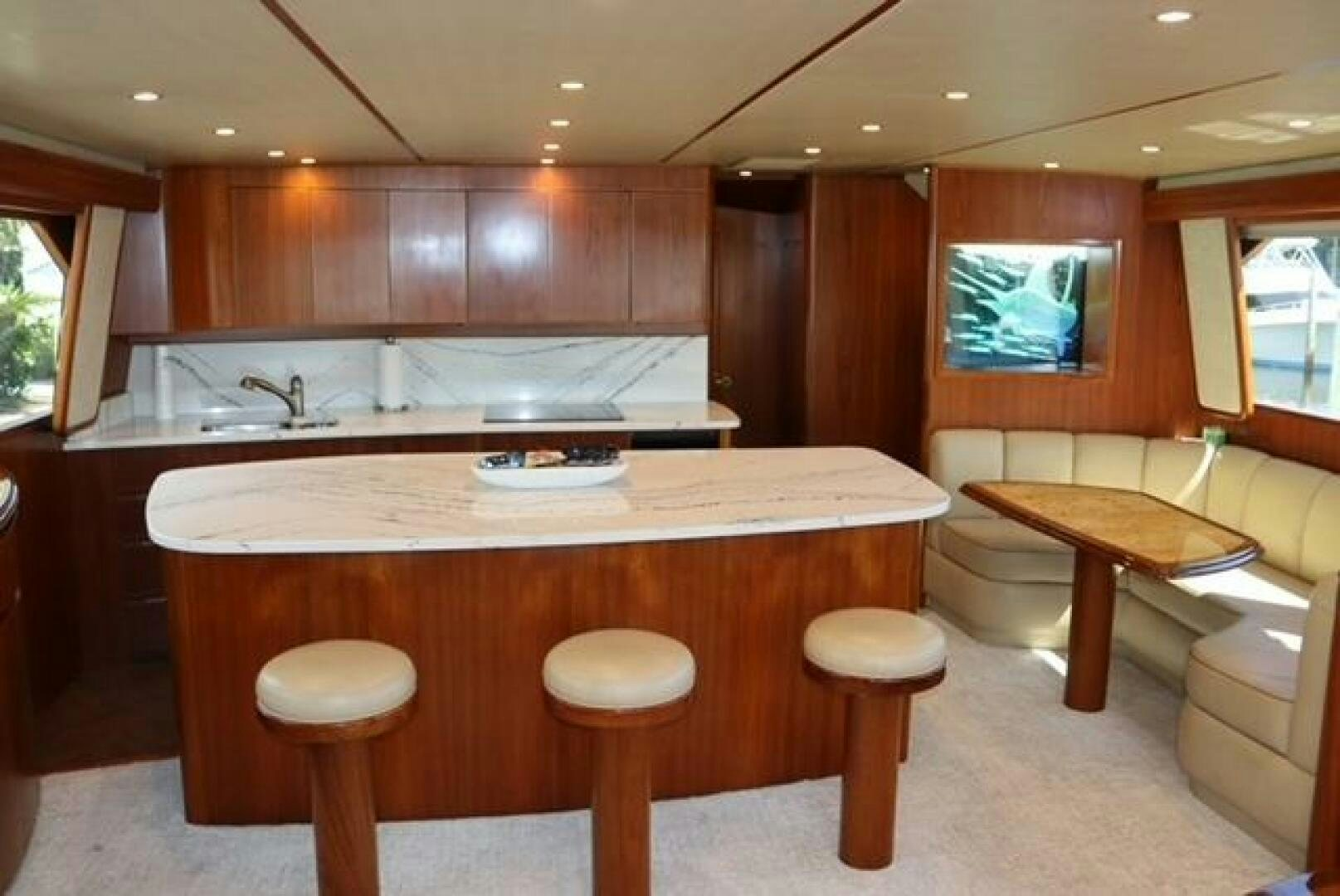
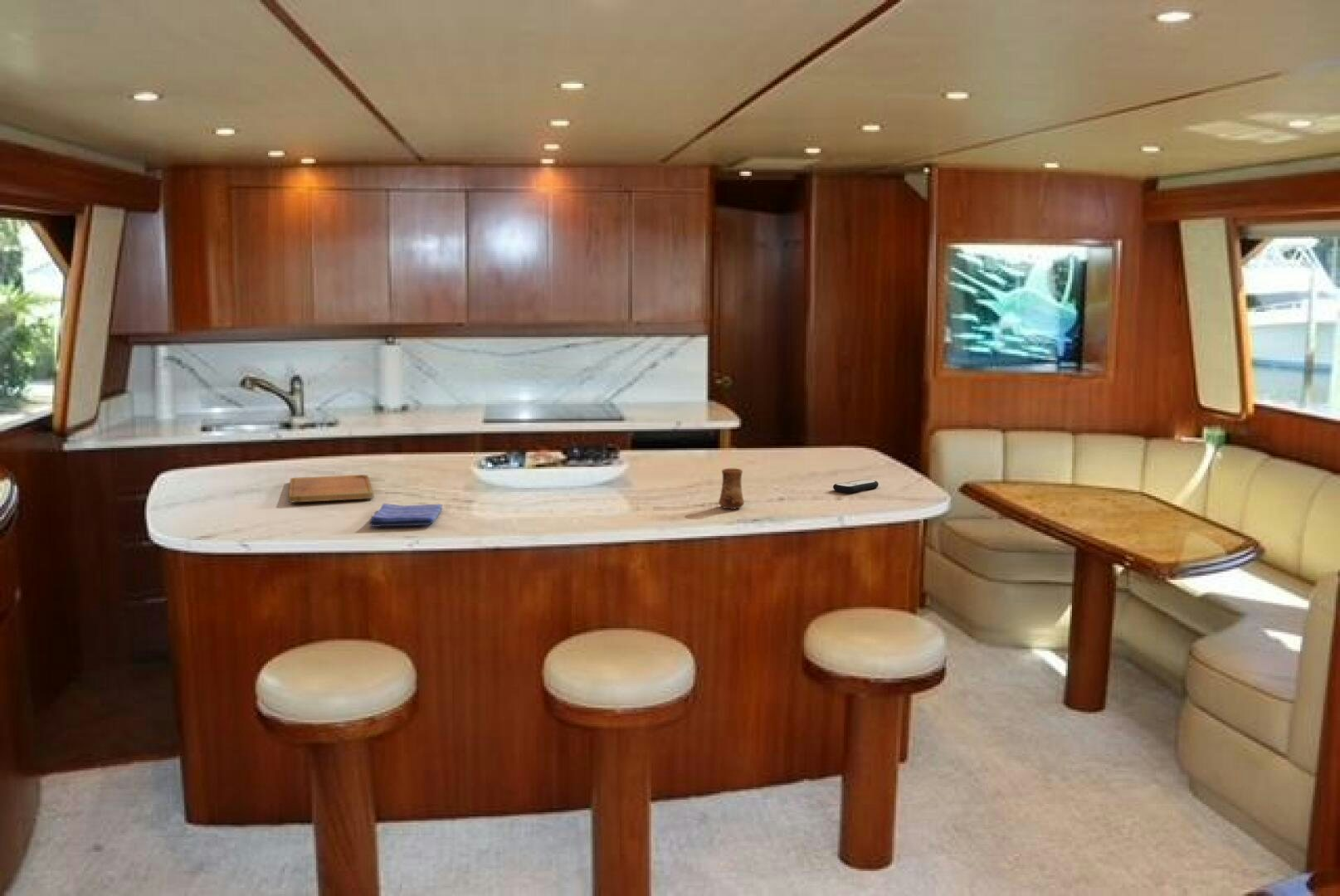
+ remote control [832,479,880,494]
+ cutting board [288,474,375,503]
+ cup [718,468,745,509]
+ dish towel [368,503,443,528]
